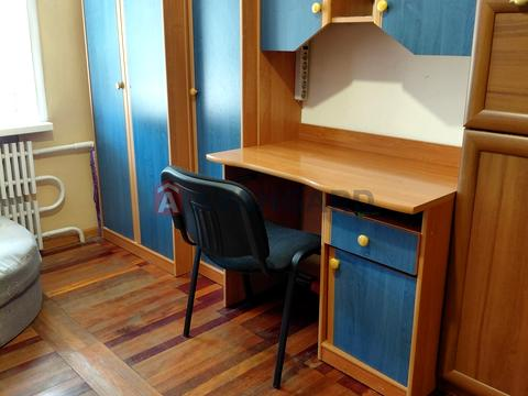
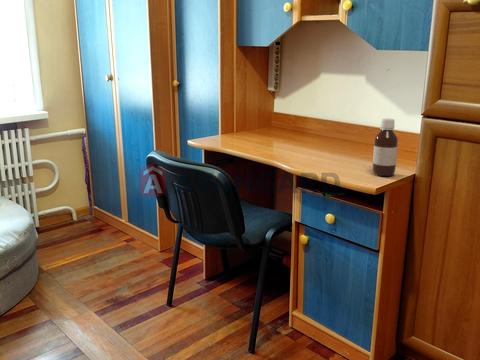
+ bottle [372,118,399,177]
